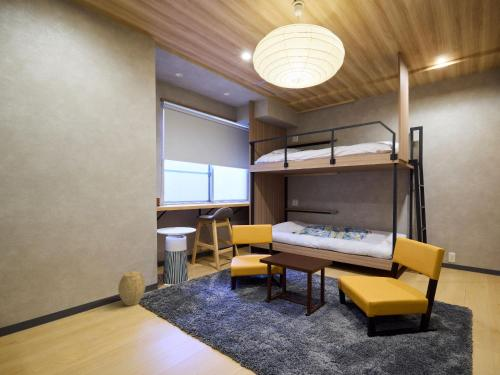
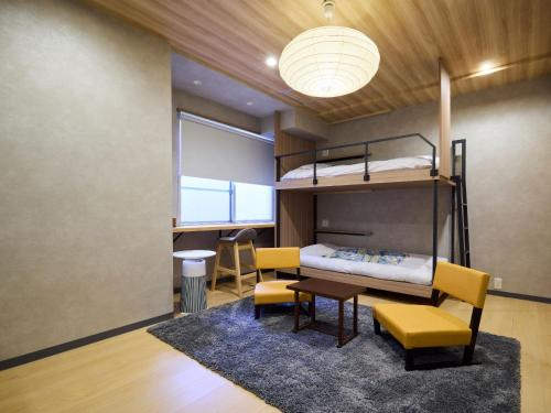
- woven basket [117,270,147,307]
